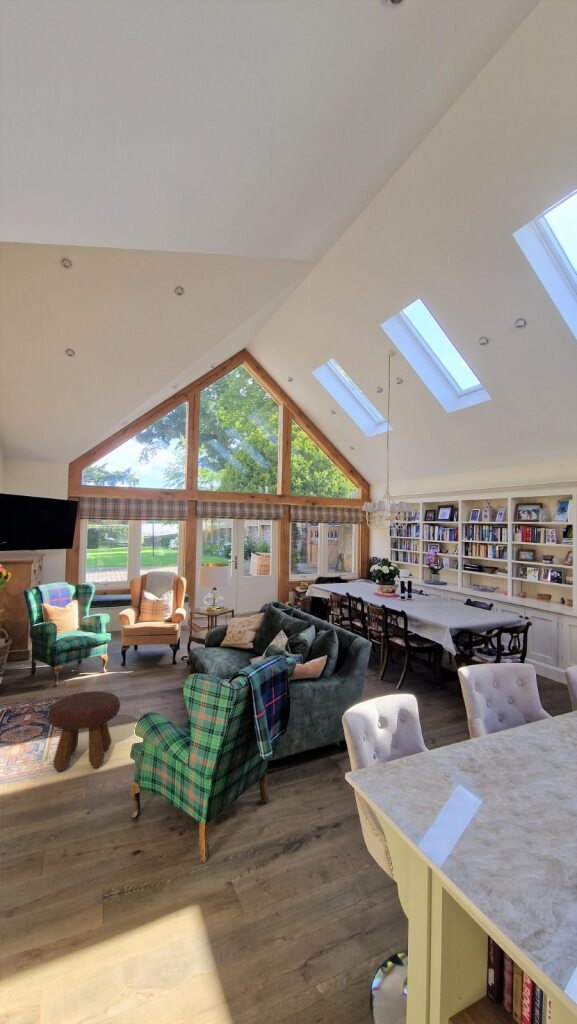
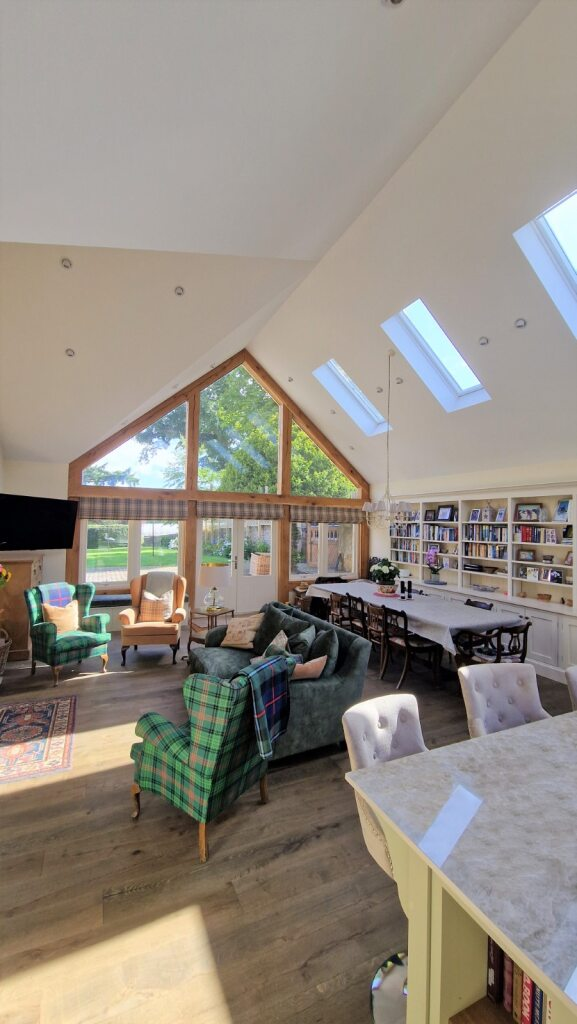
- footstool [47,690,121,772]
